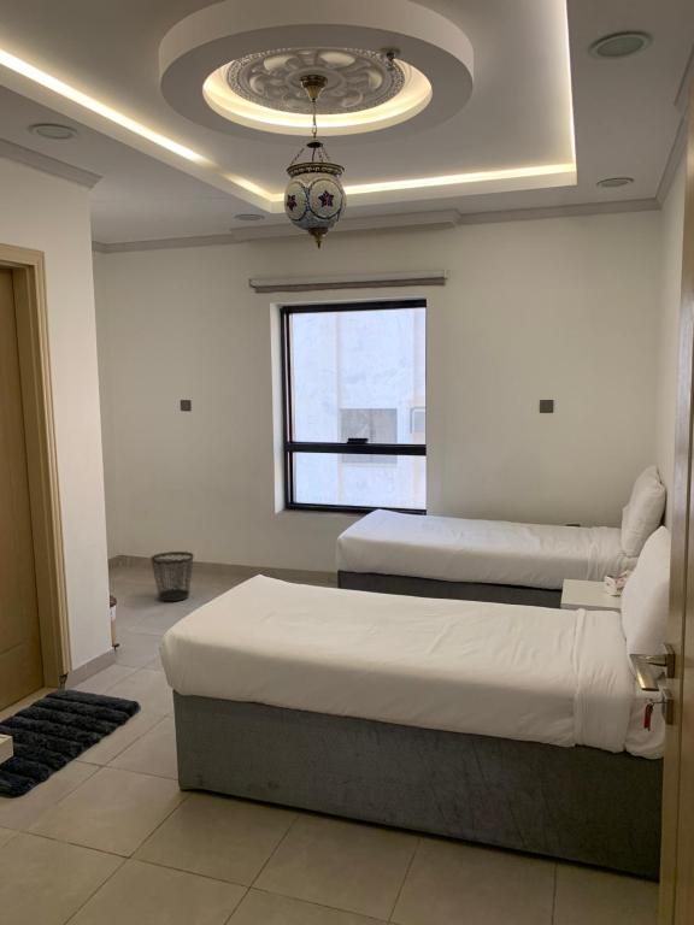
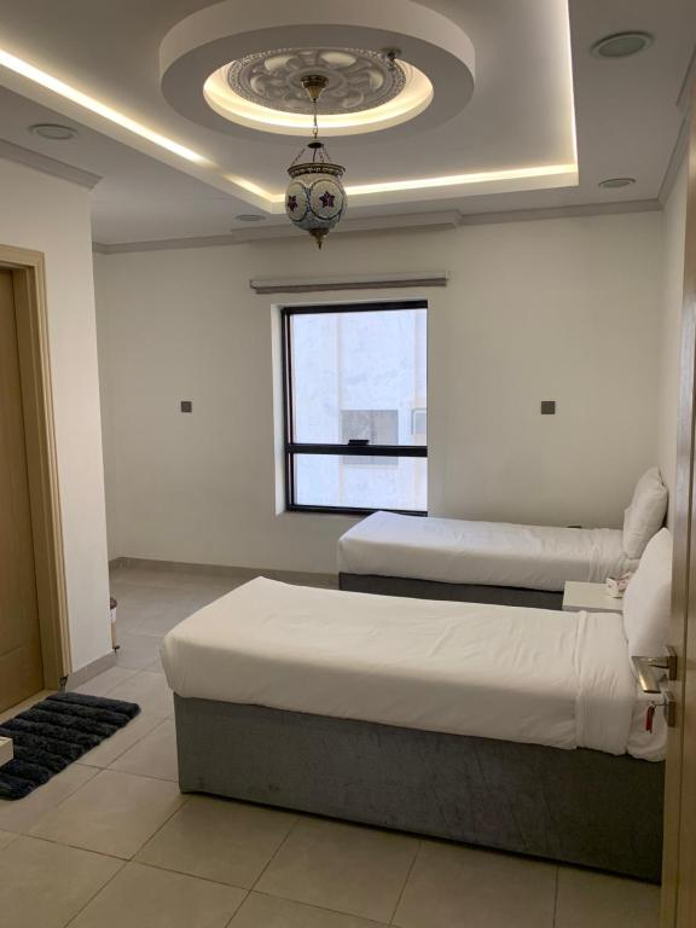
- wastebasket [149,550,195,602]
